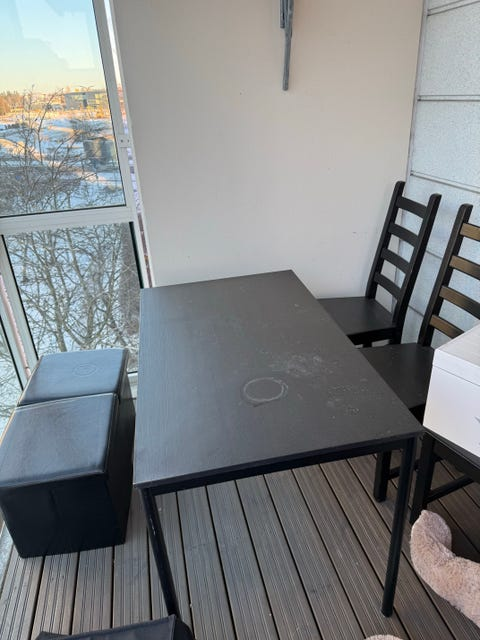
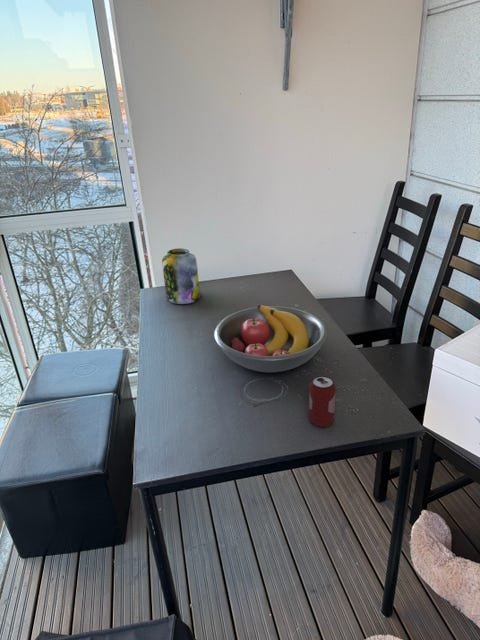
+ beverage can [308,375,337,428]
+ jar [161,247,201,305]
+ fruit bowl [213,303,328,373]
